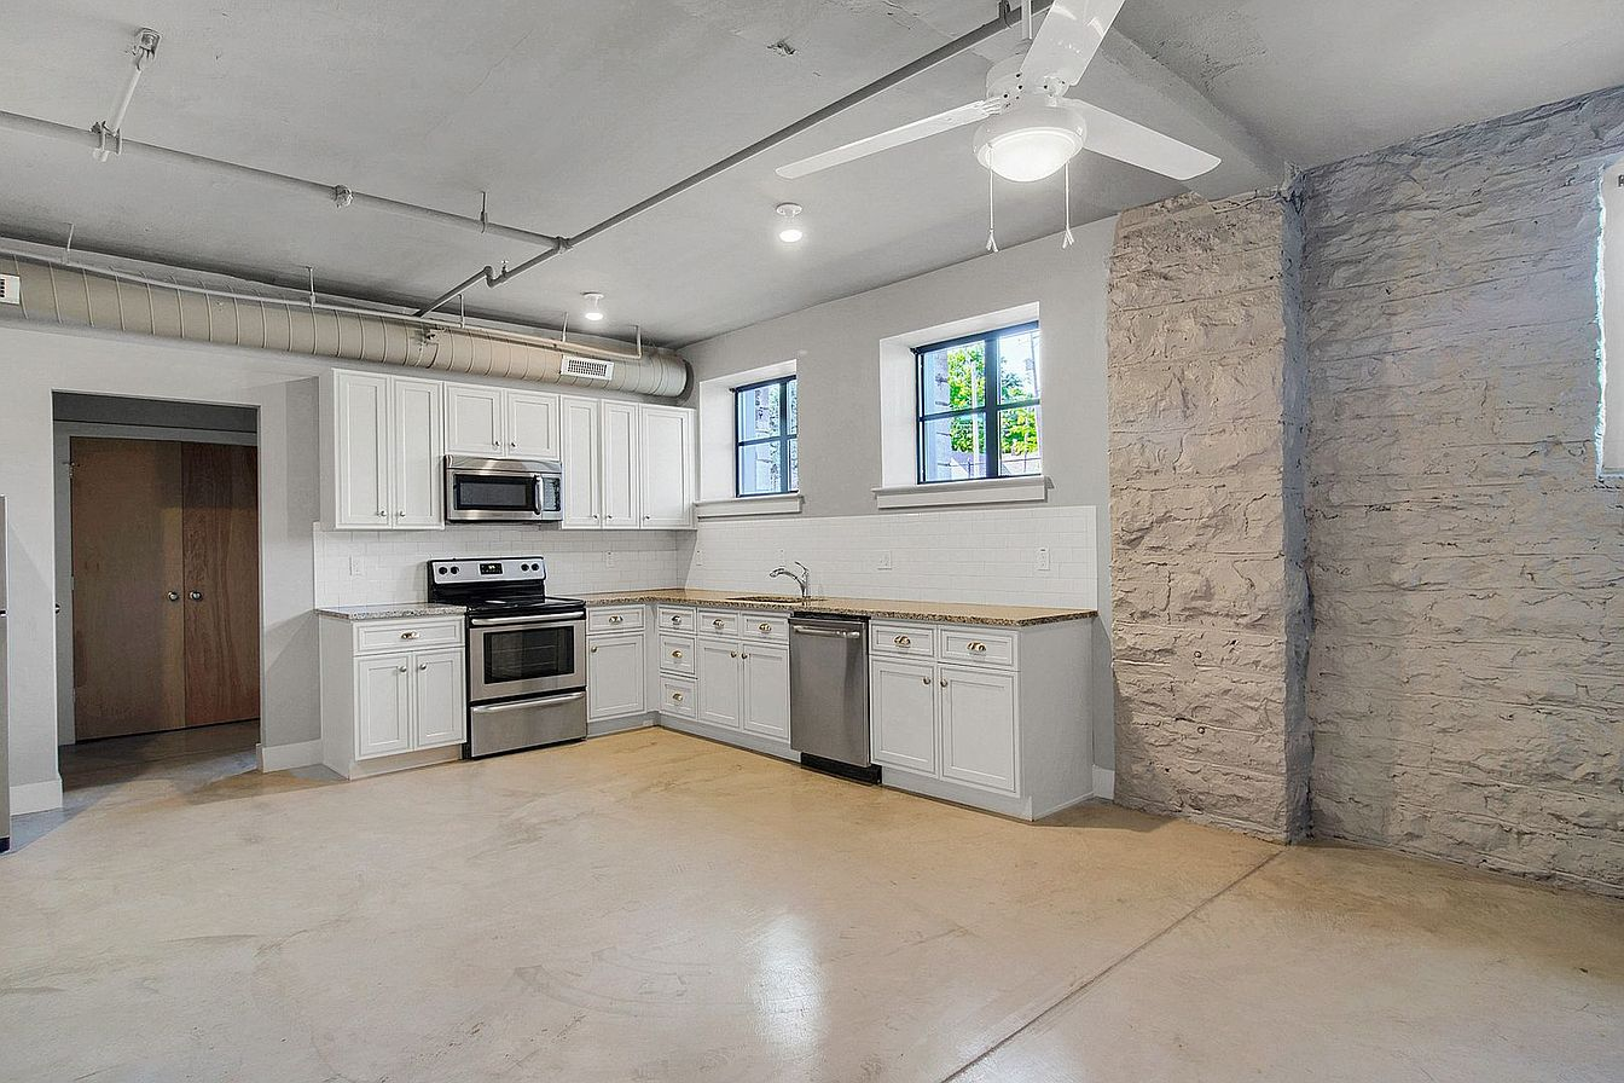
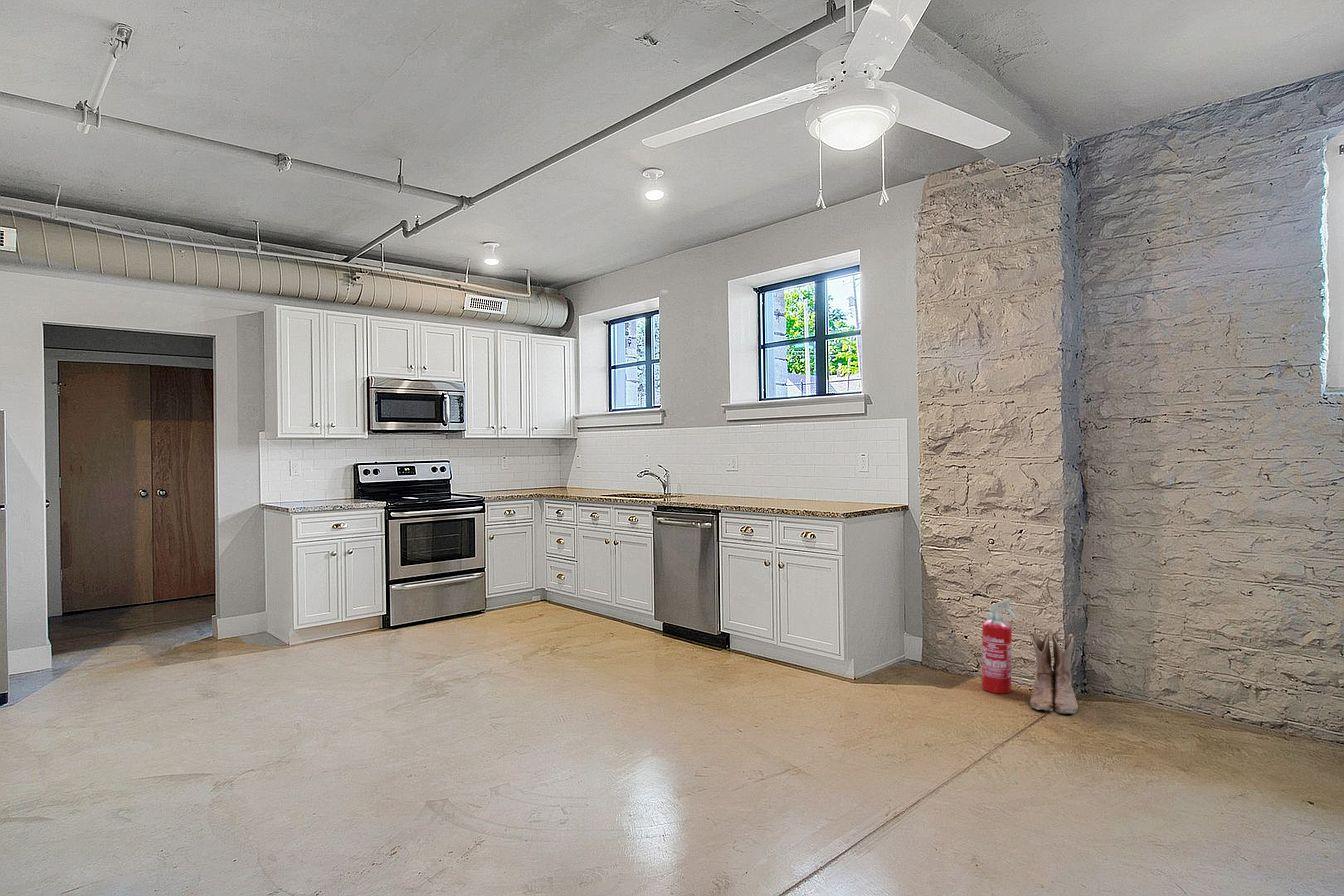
+ boots [1029,630,1079,715]
+ fire extinguisher [981,597,1018,694]
